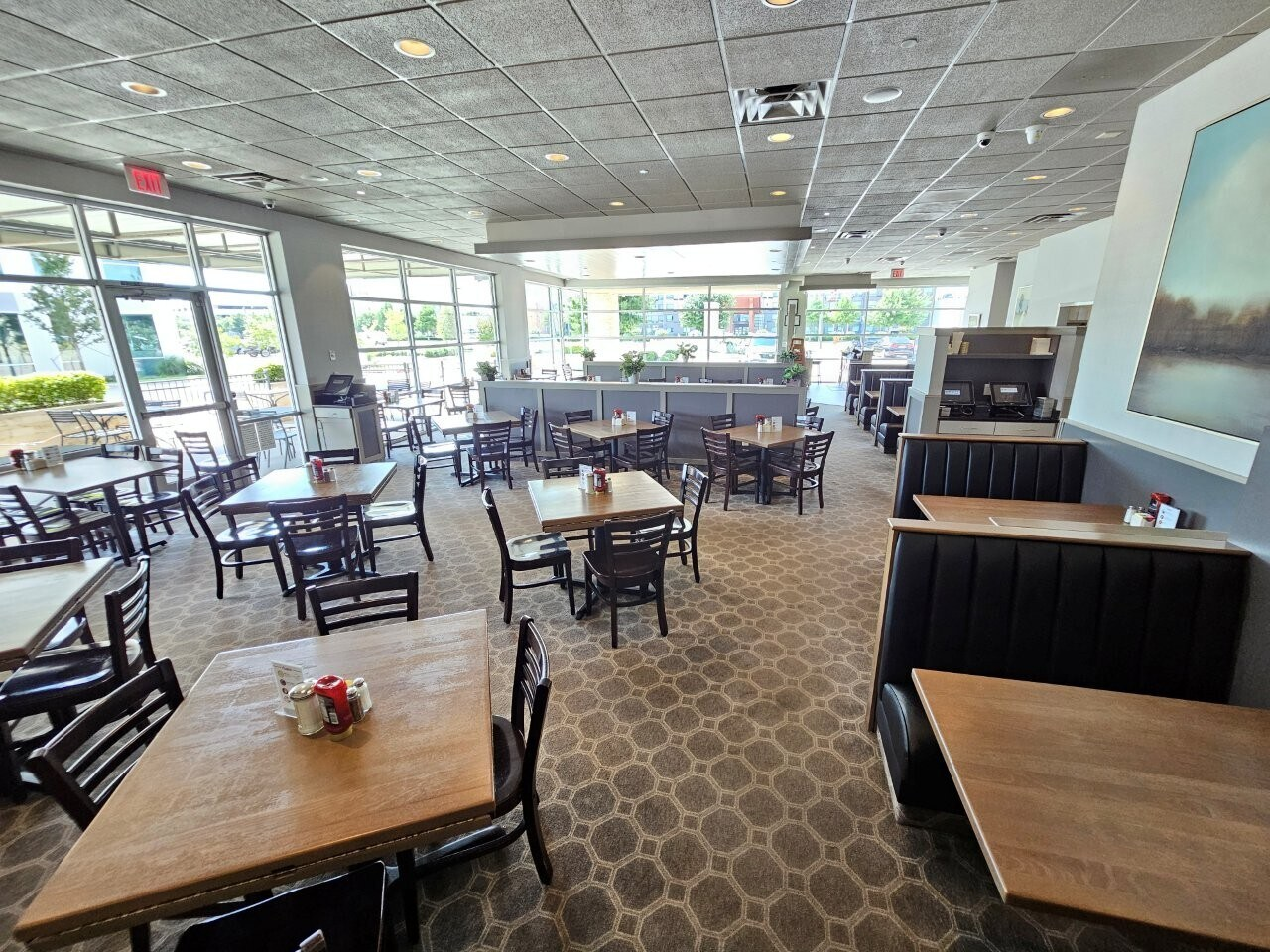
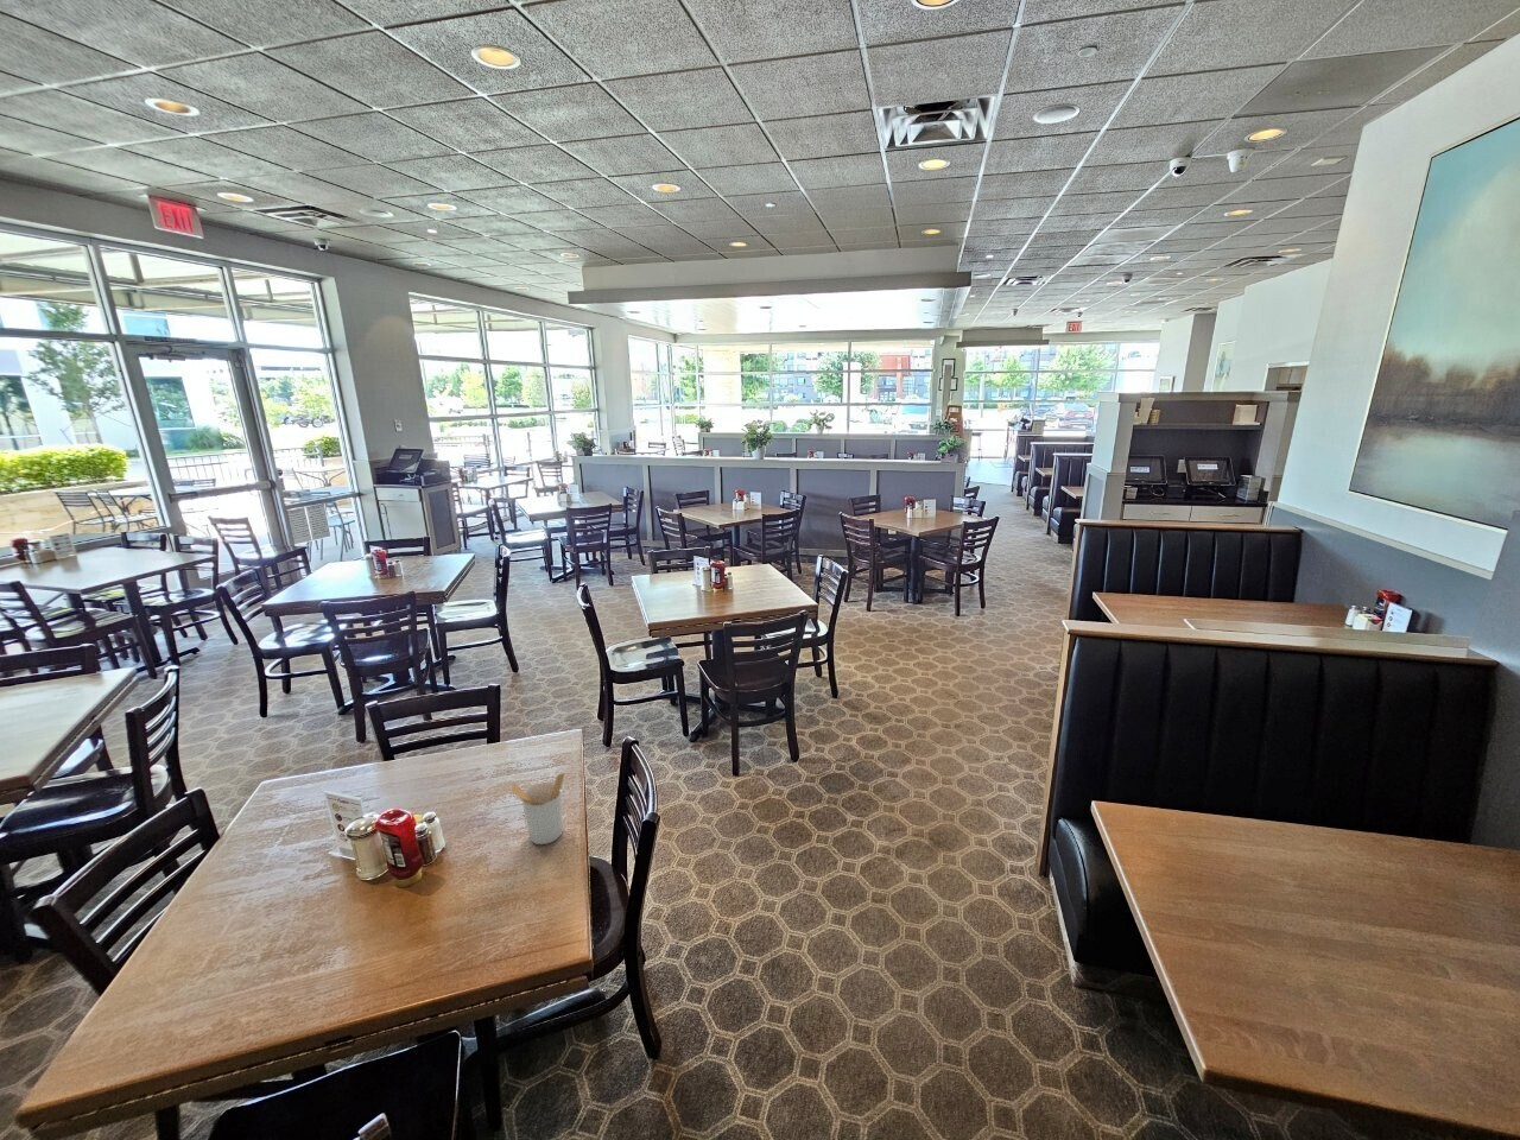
+ utensil holder [511,772,565,845]
